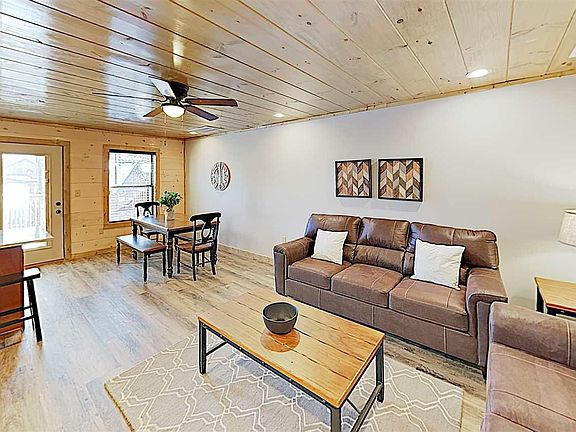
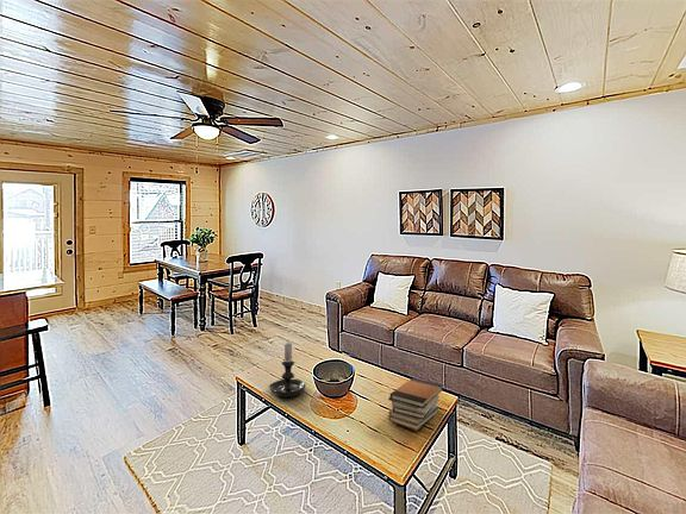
+ candle holder [268,341,307,397]
+ book stack [387,377,444,432]
